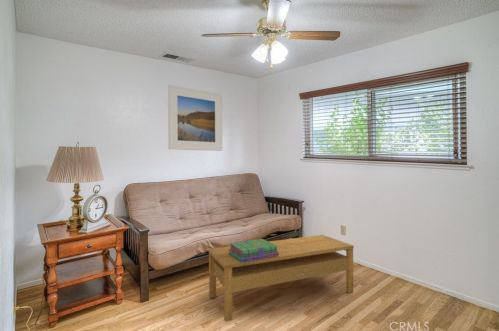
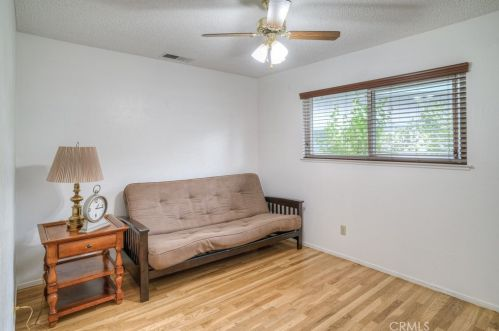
- coffee table [208,234,355,323]
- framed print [167,84,223,152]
- stack of books [228,238,279,263]
